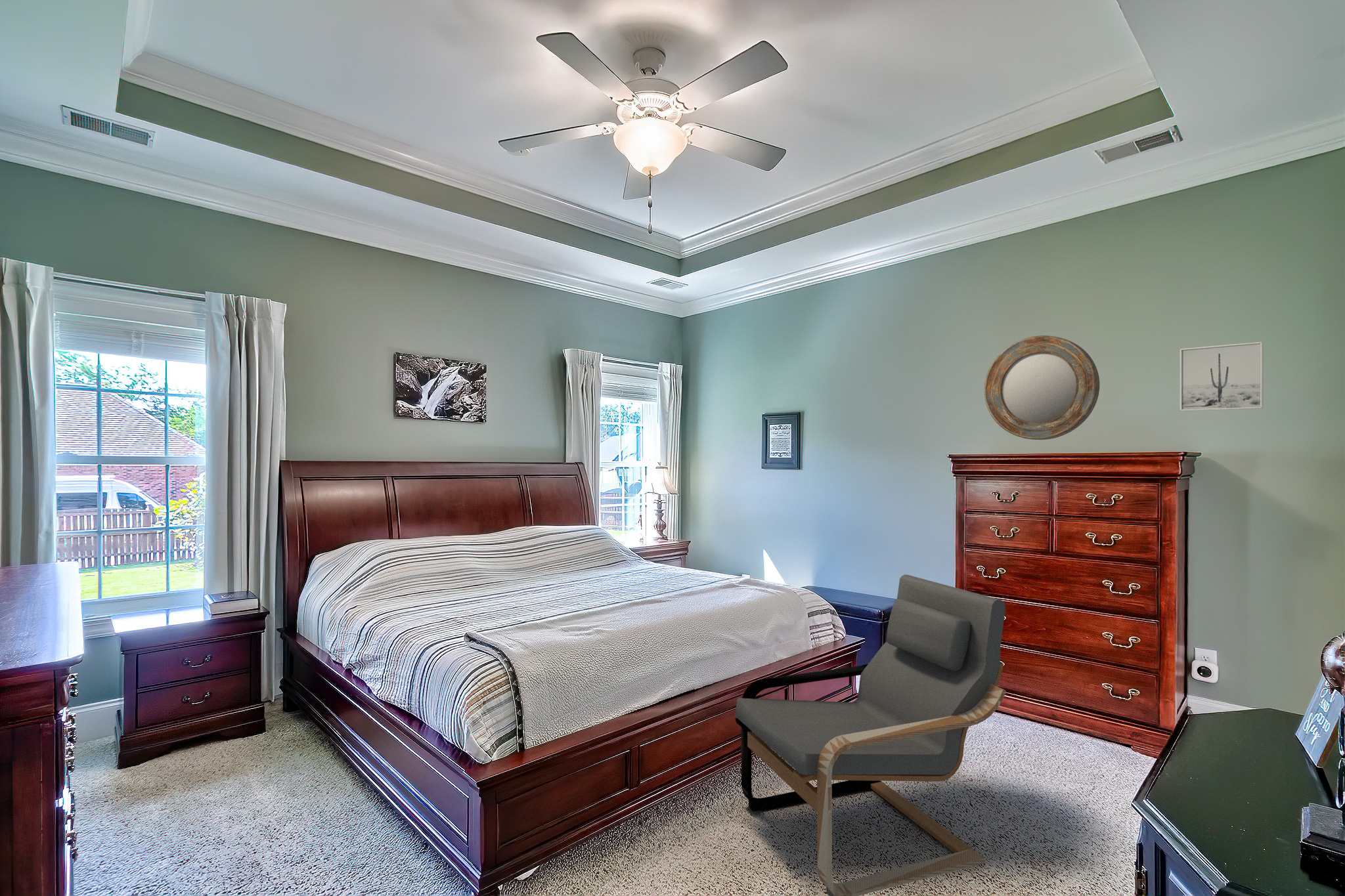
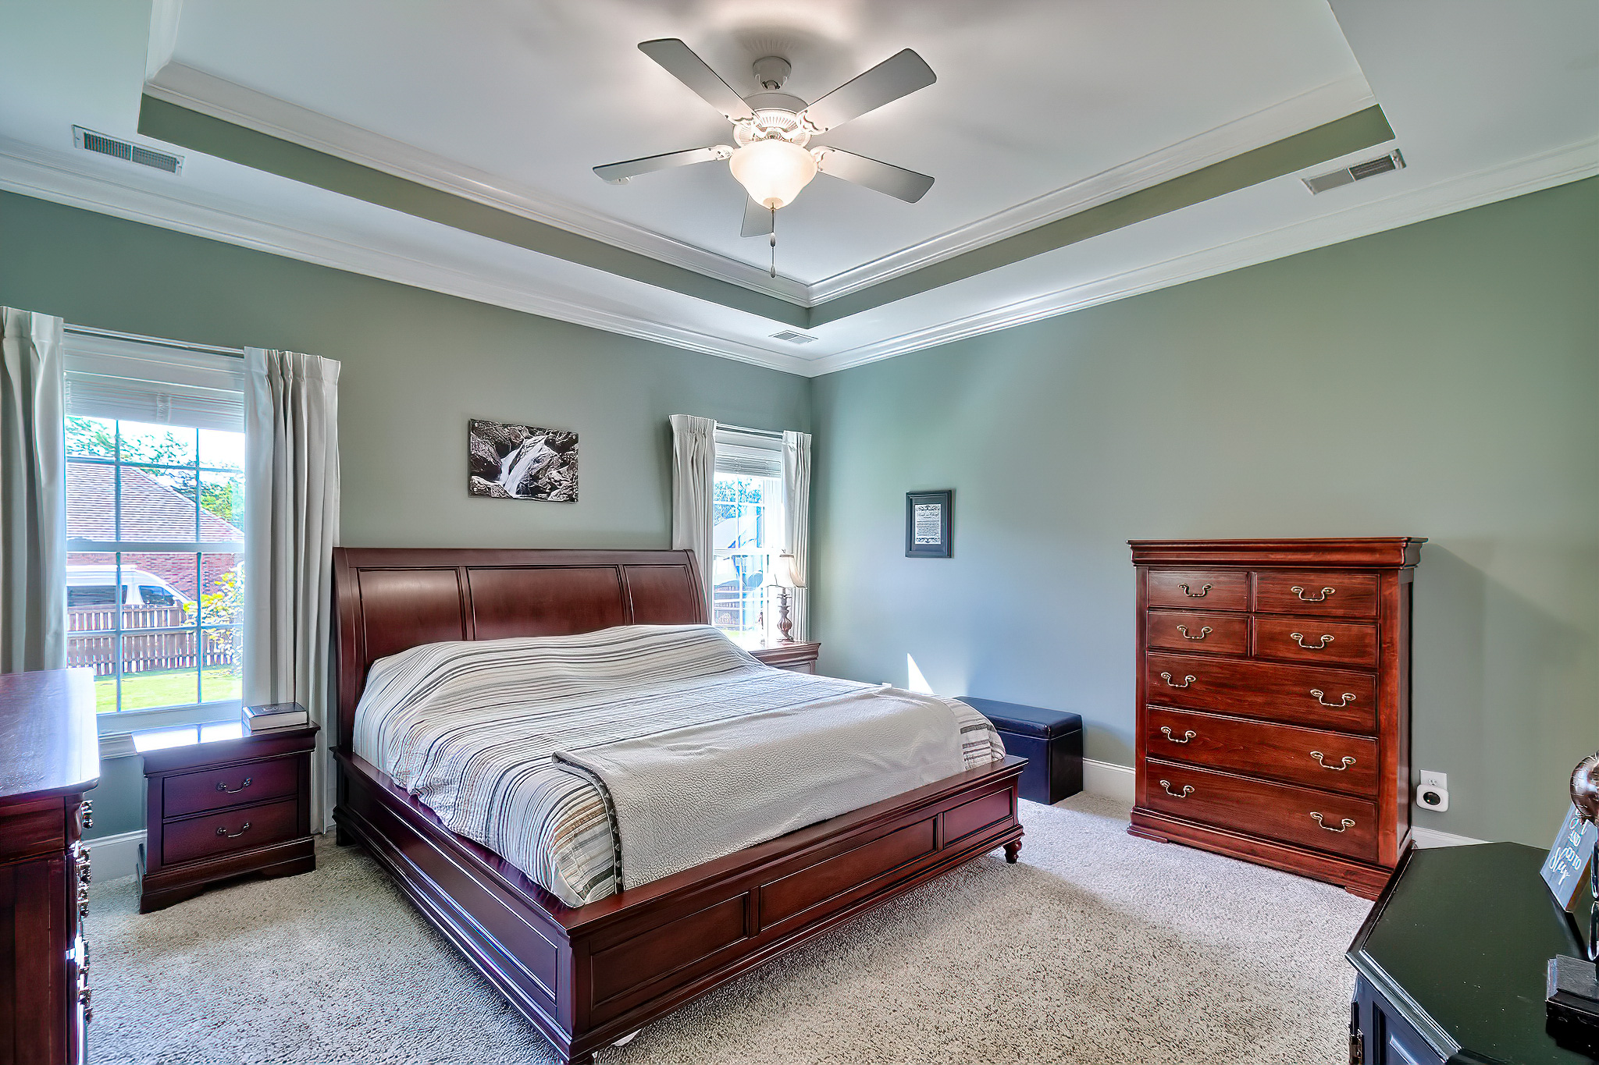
- home mirror [984,335,1100,440]
- armchair [734,574,1007,896]
- wall art [1180,341,1264,412]
